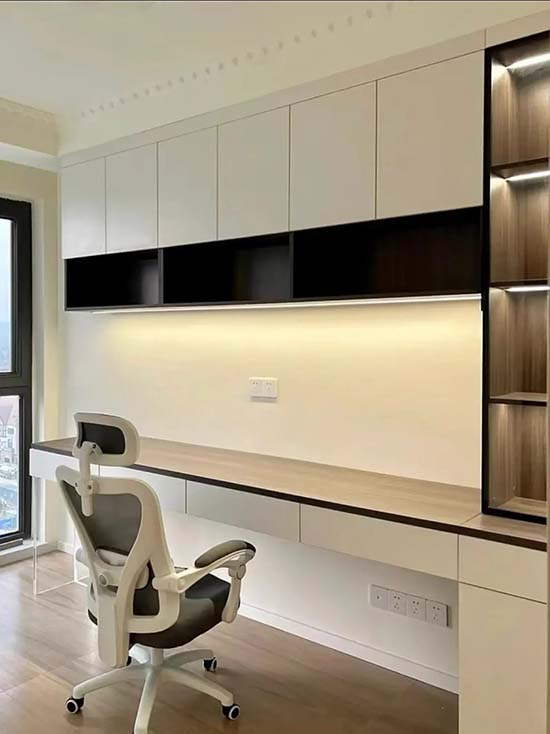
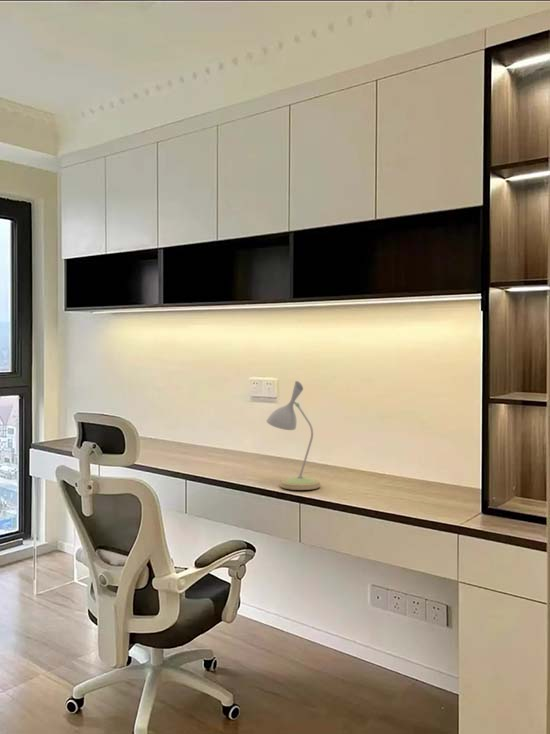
+ desk lamp [265,380,321,491]
